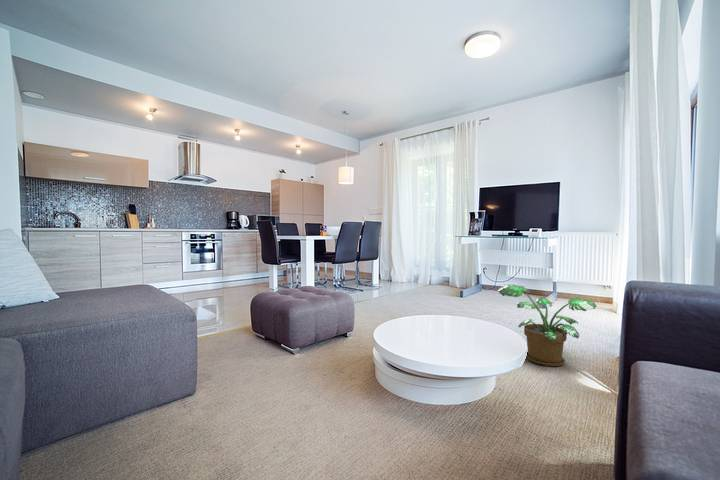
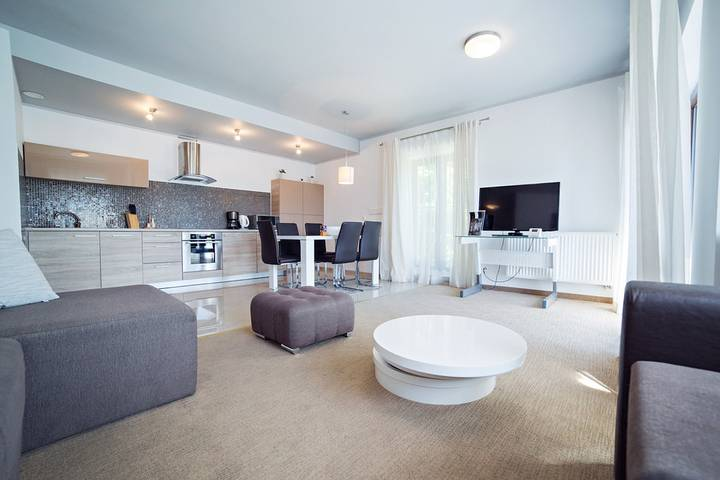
- potted plant [497,284,598,367]
